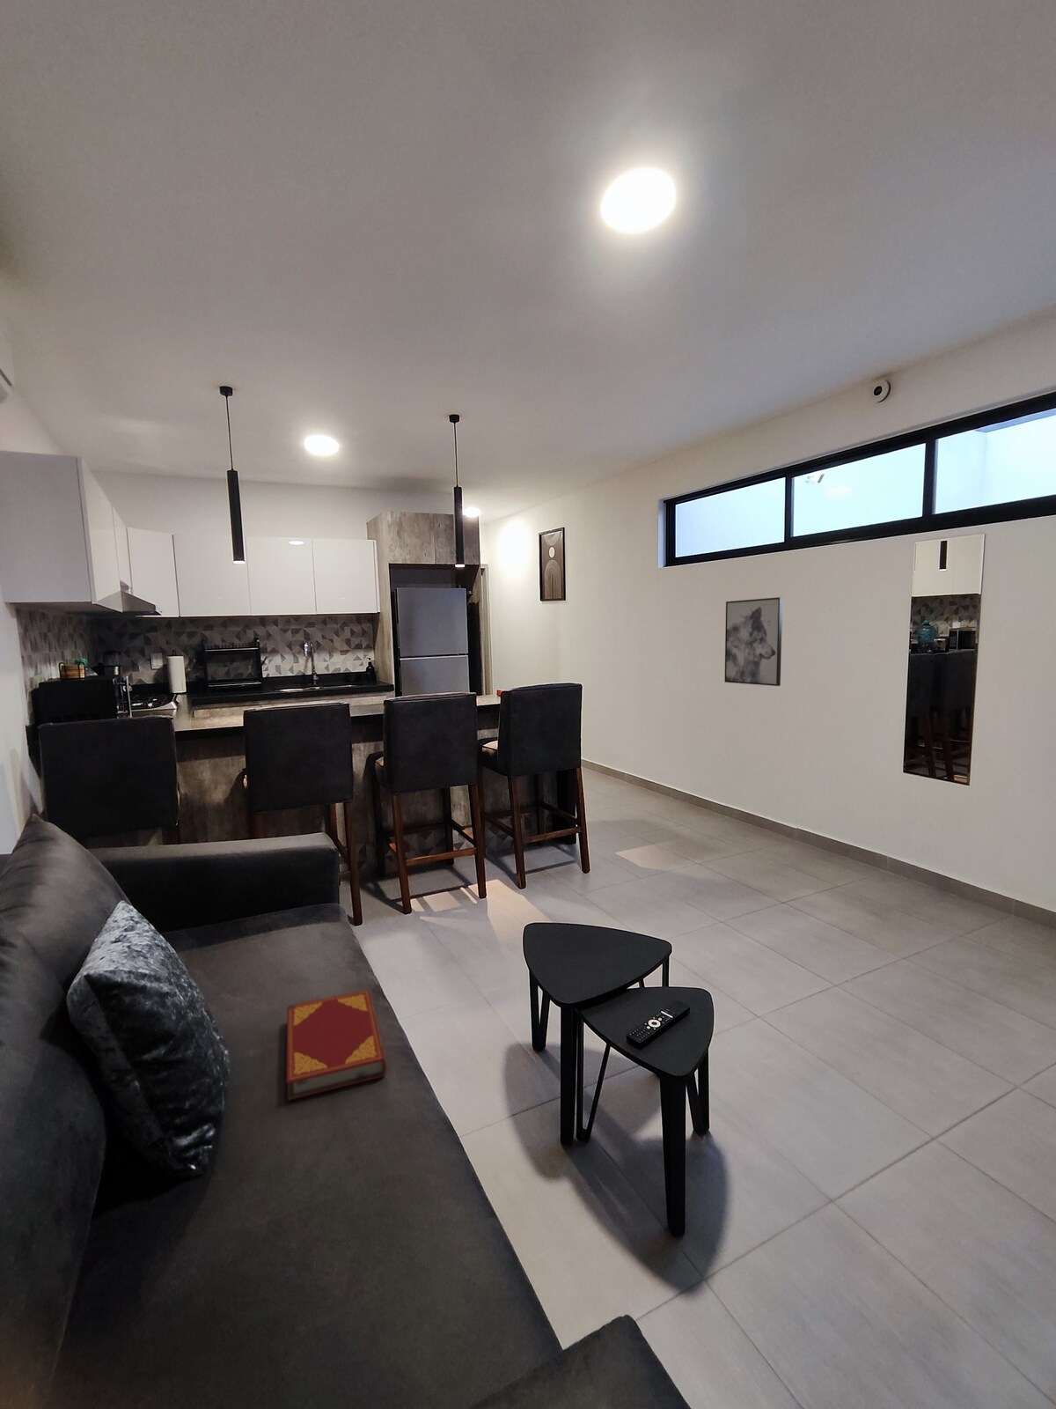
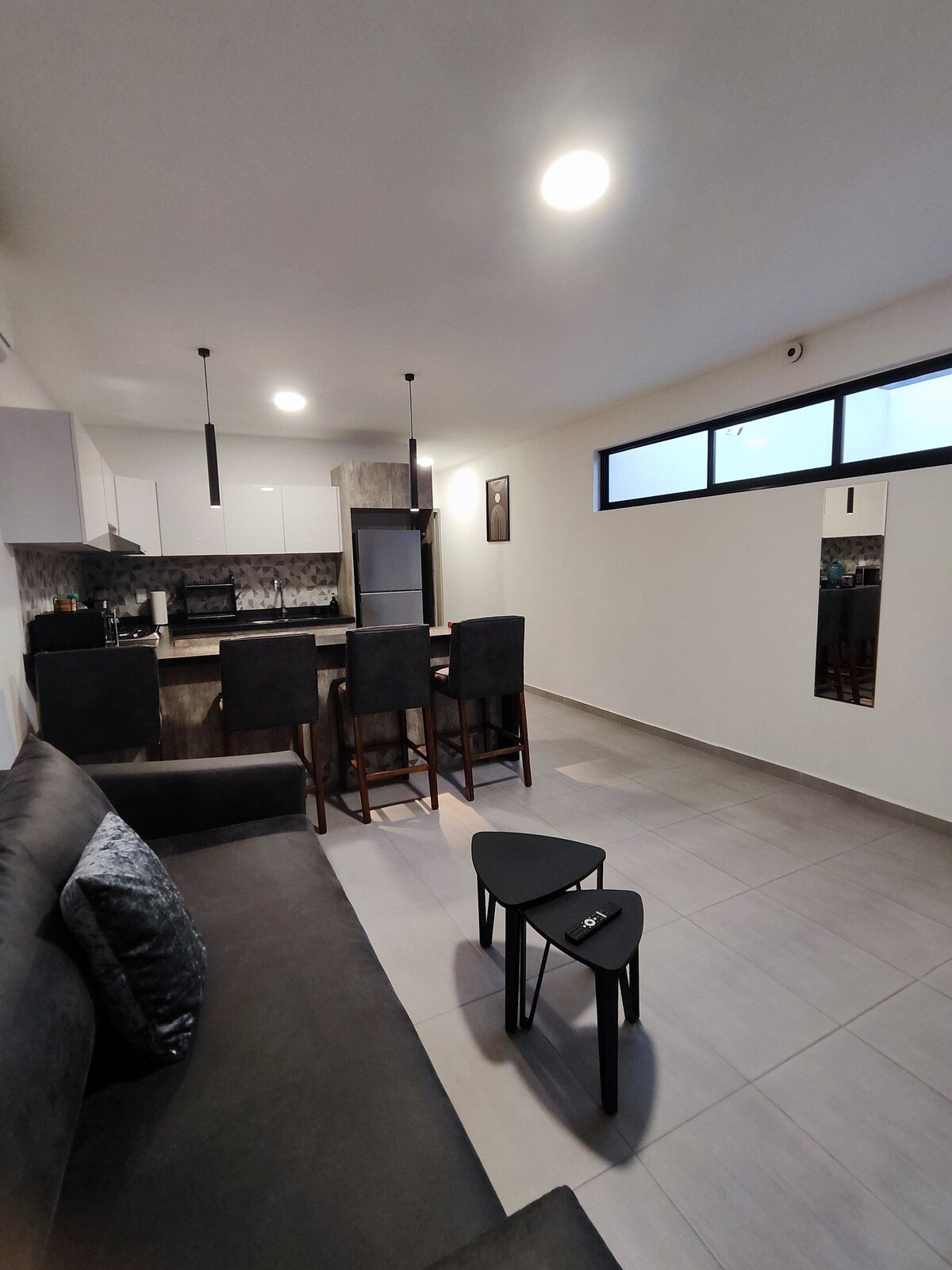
- hardback book [286,989,387,1102]
- wall art [723,596,783,687]
